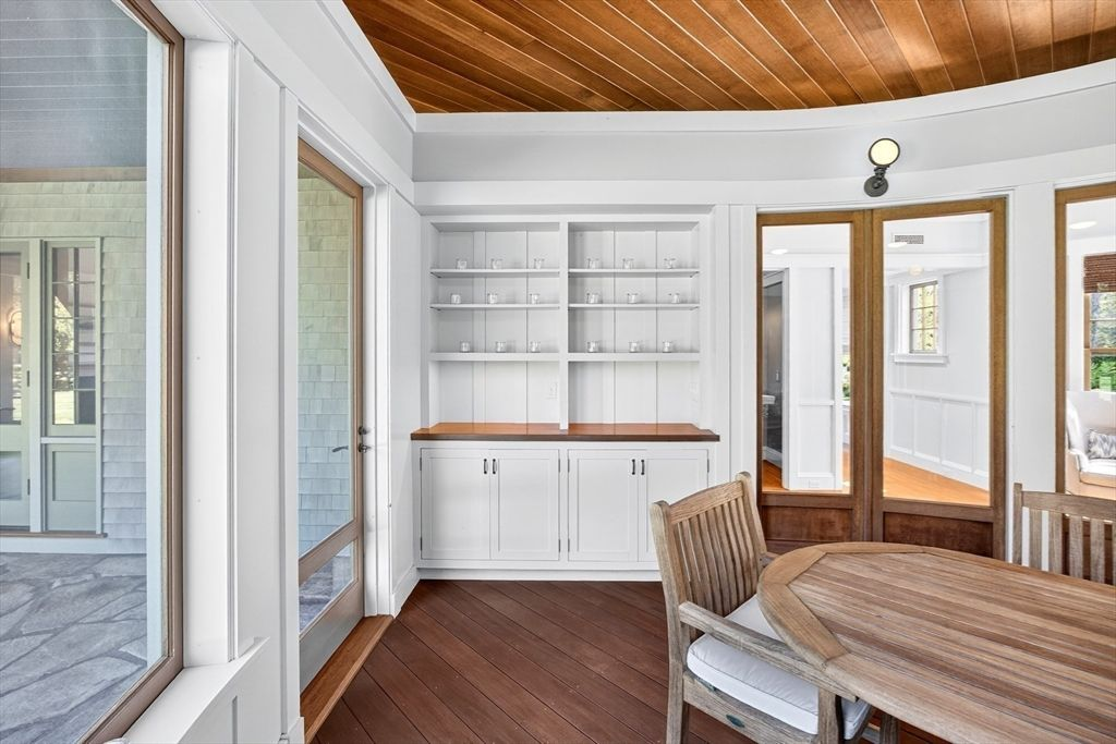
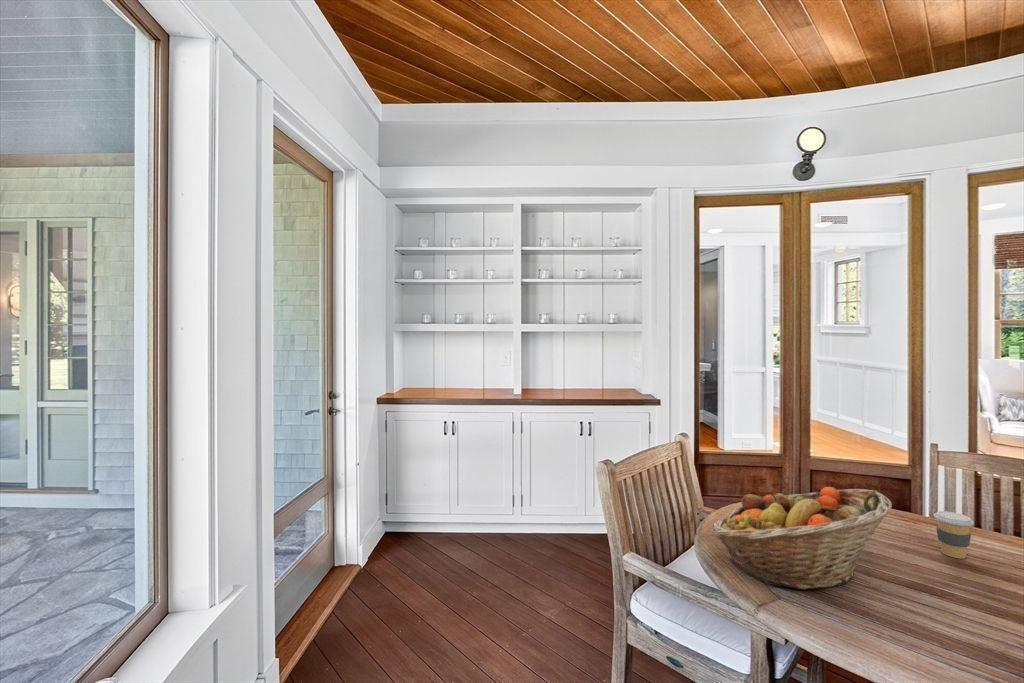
+ coffee cup [933,510,975,560]
+ fruit basket [710,486,893,590]
